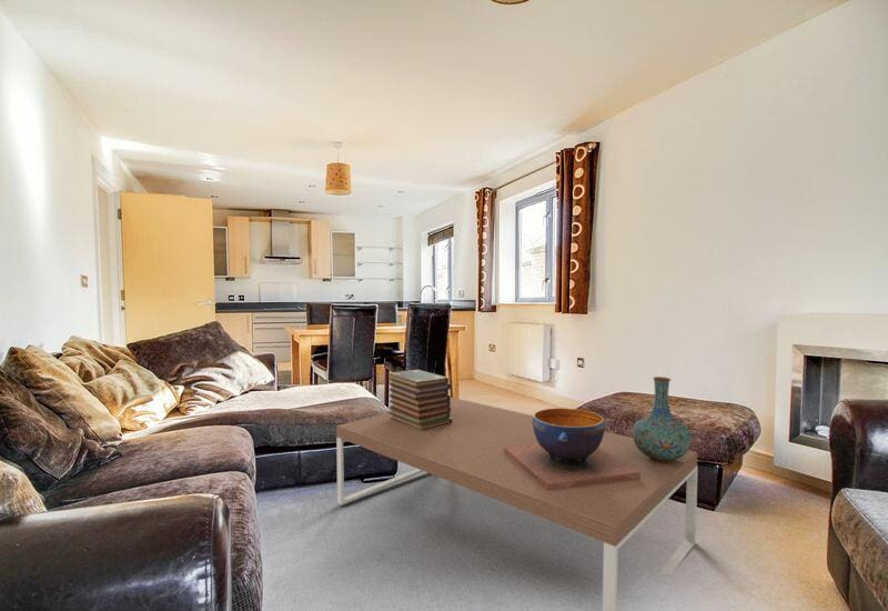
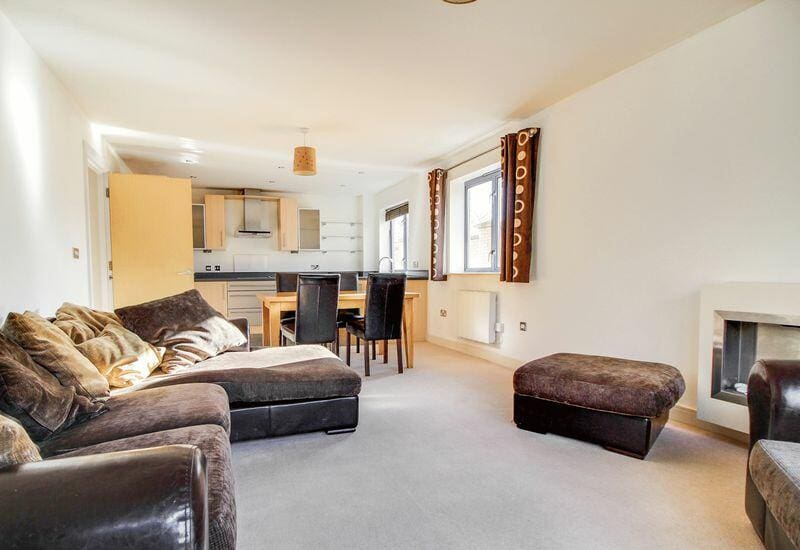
- book stack [386,369,453,431]
- decorative bowl [504,408,640,490]
- coffee table [335,397,698,611]
- vase [632,375,693,463]
